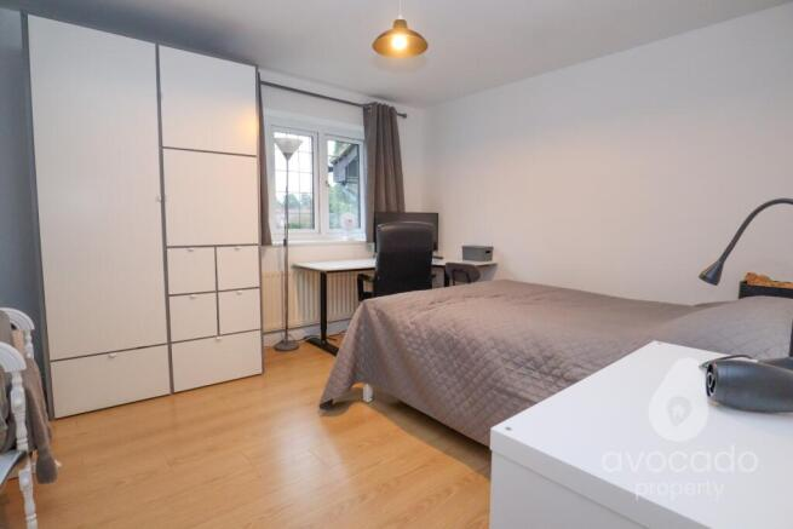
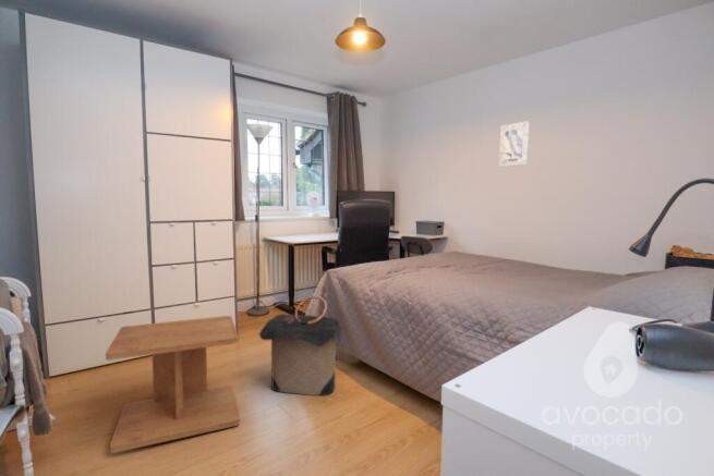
+ laundry hamper [258,295,343,396]
+ wall art [498,120,531,168]
+ side table [105,315,241,454]
